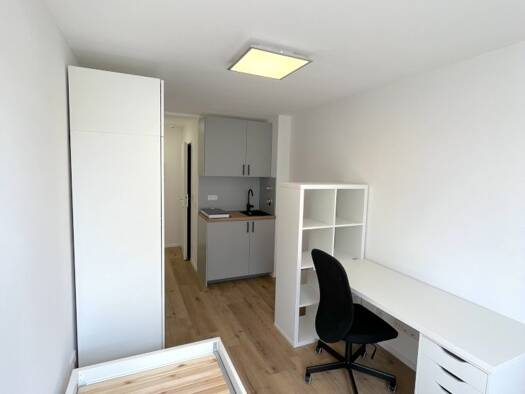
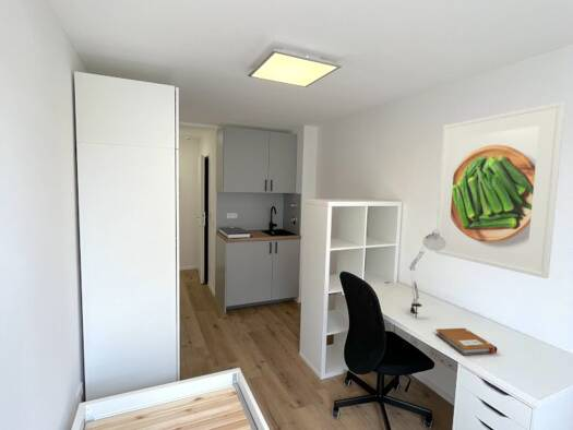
+ notebook [434,327,499,356]
+ desk lamp [408,228,446,319]
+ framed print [434,100,566,279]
